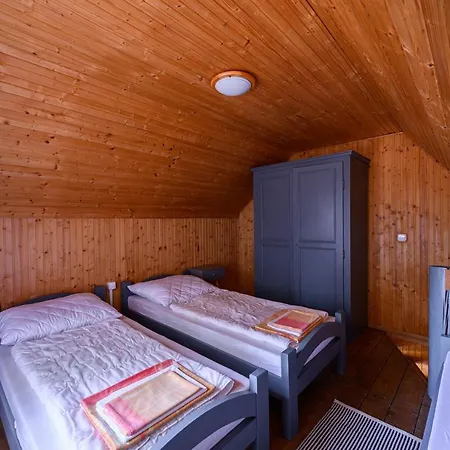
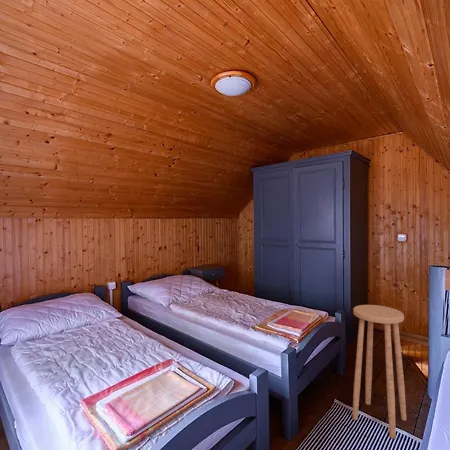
+ stool [352,304,407,440]
